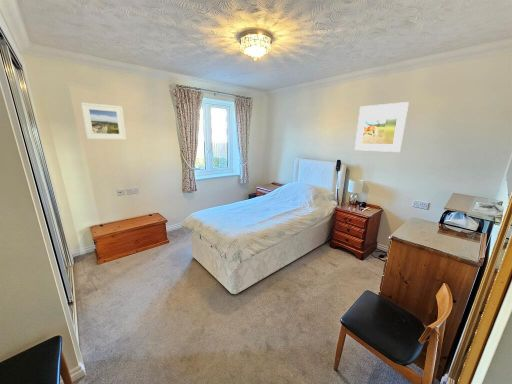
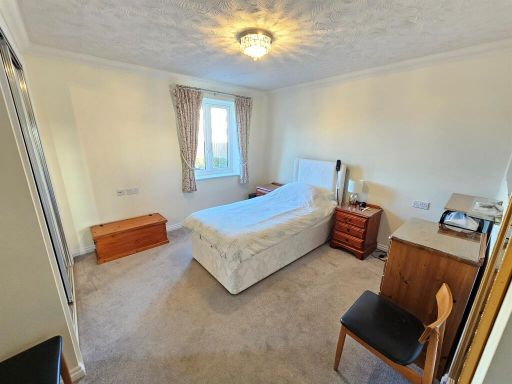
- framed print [80,102,127,140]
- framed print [354,101,410,153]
